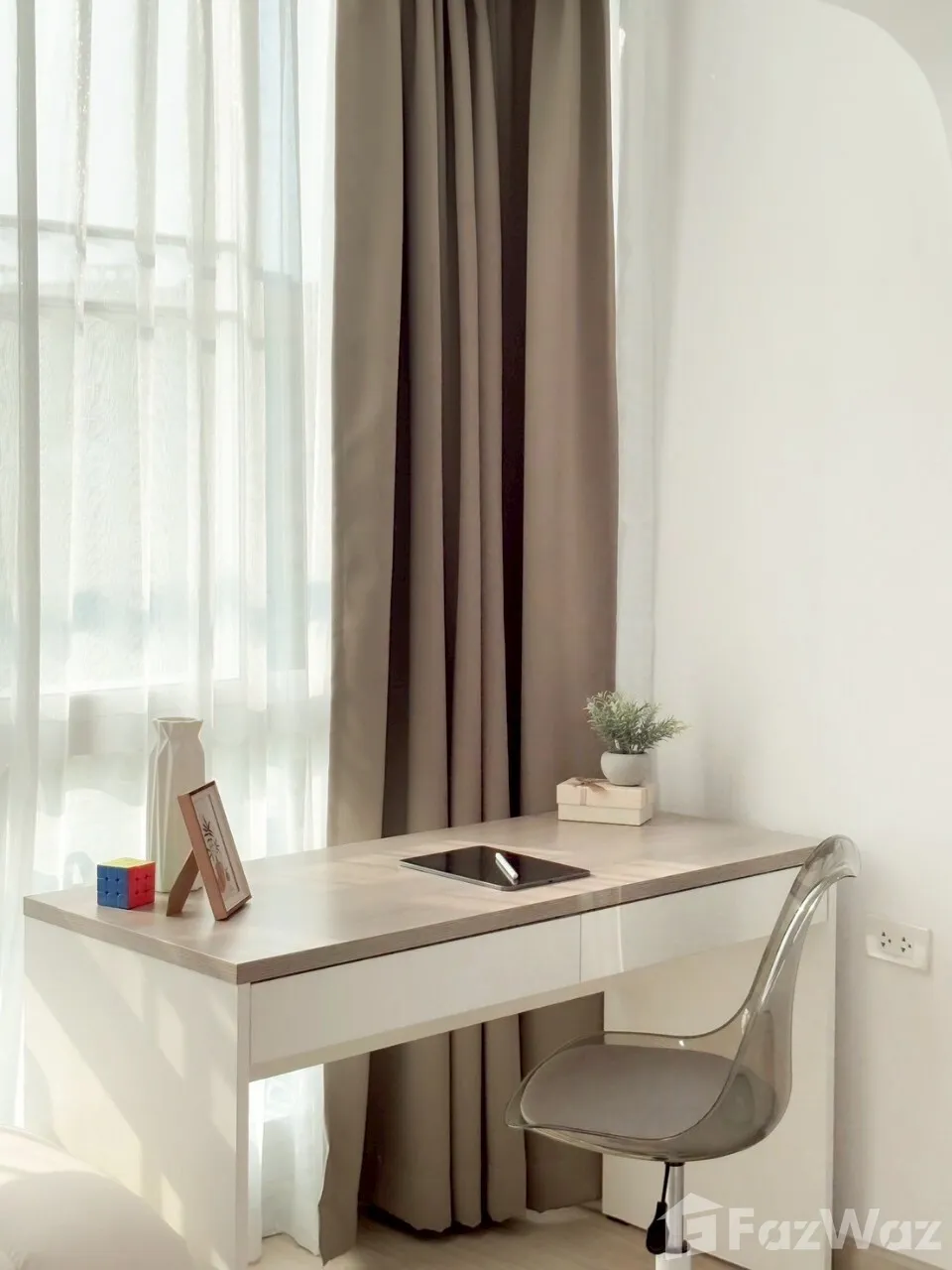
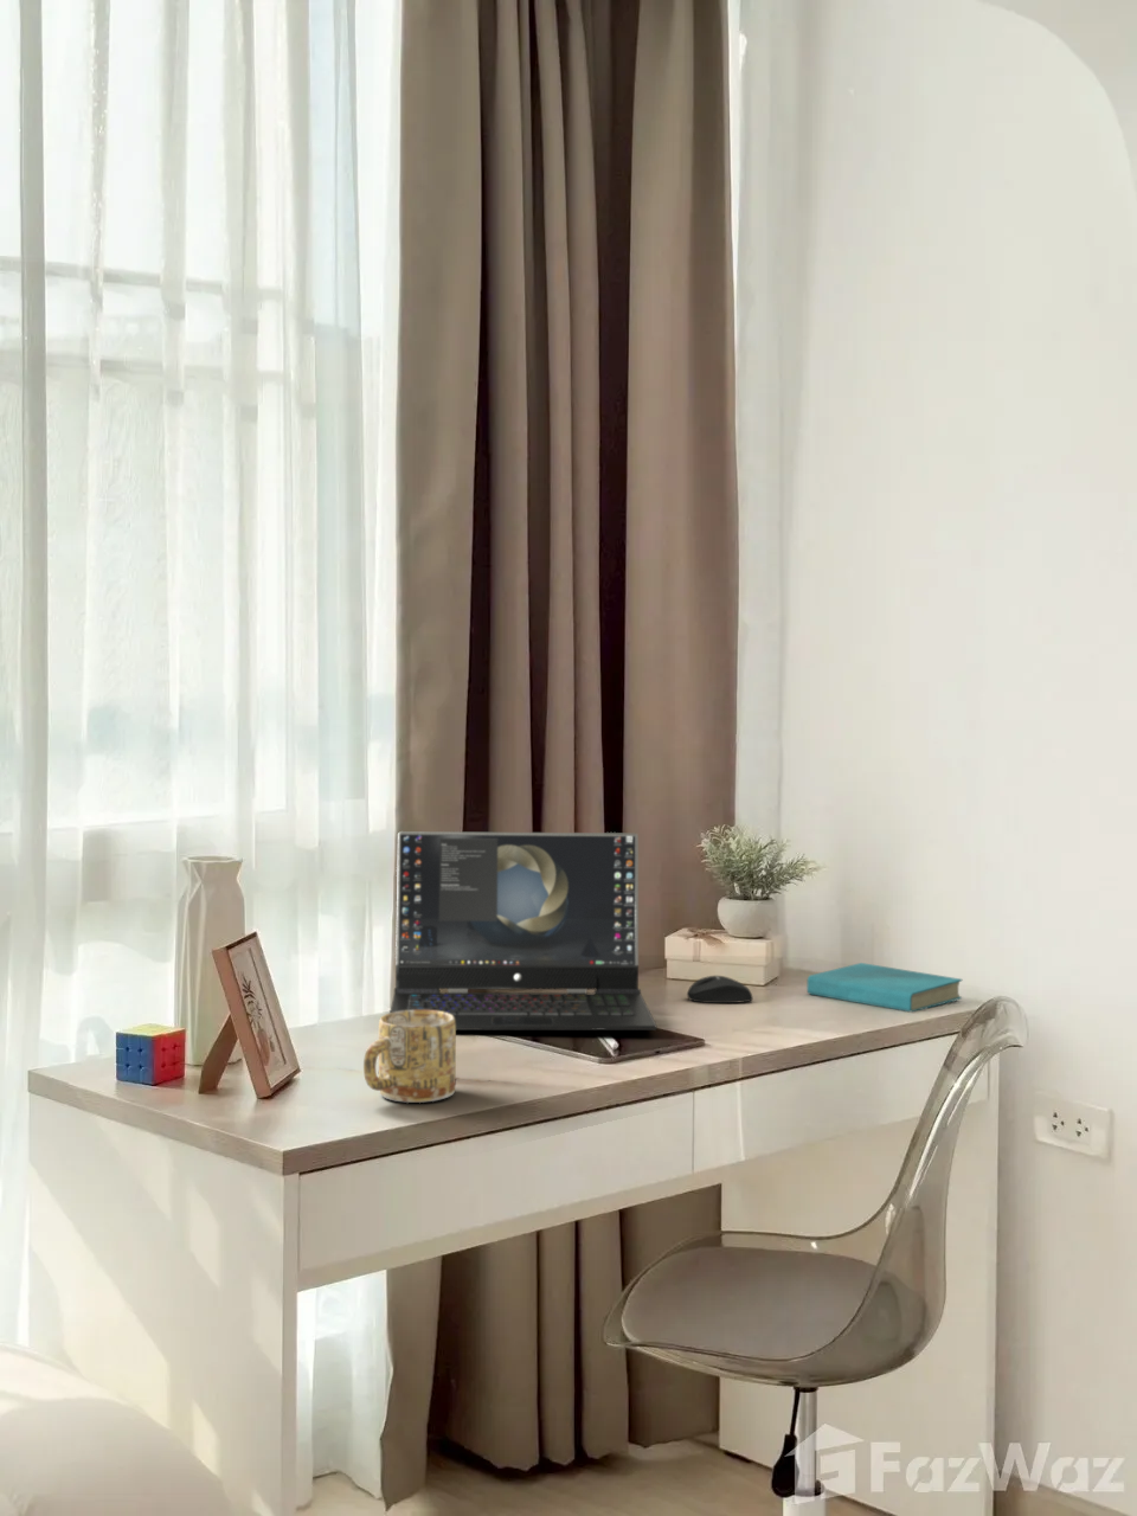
+ book [805,962,963,1012]
+ laptop [389,831,657,1031]
+ mug [362,1010,457,1104]
+ mouse [686,975,755,1004]
